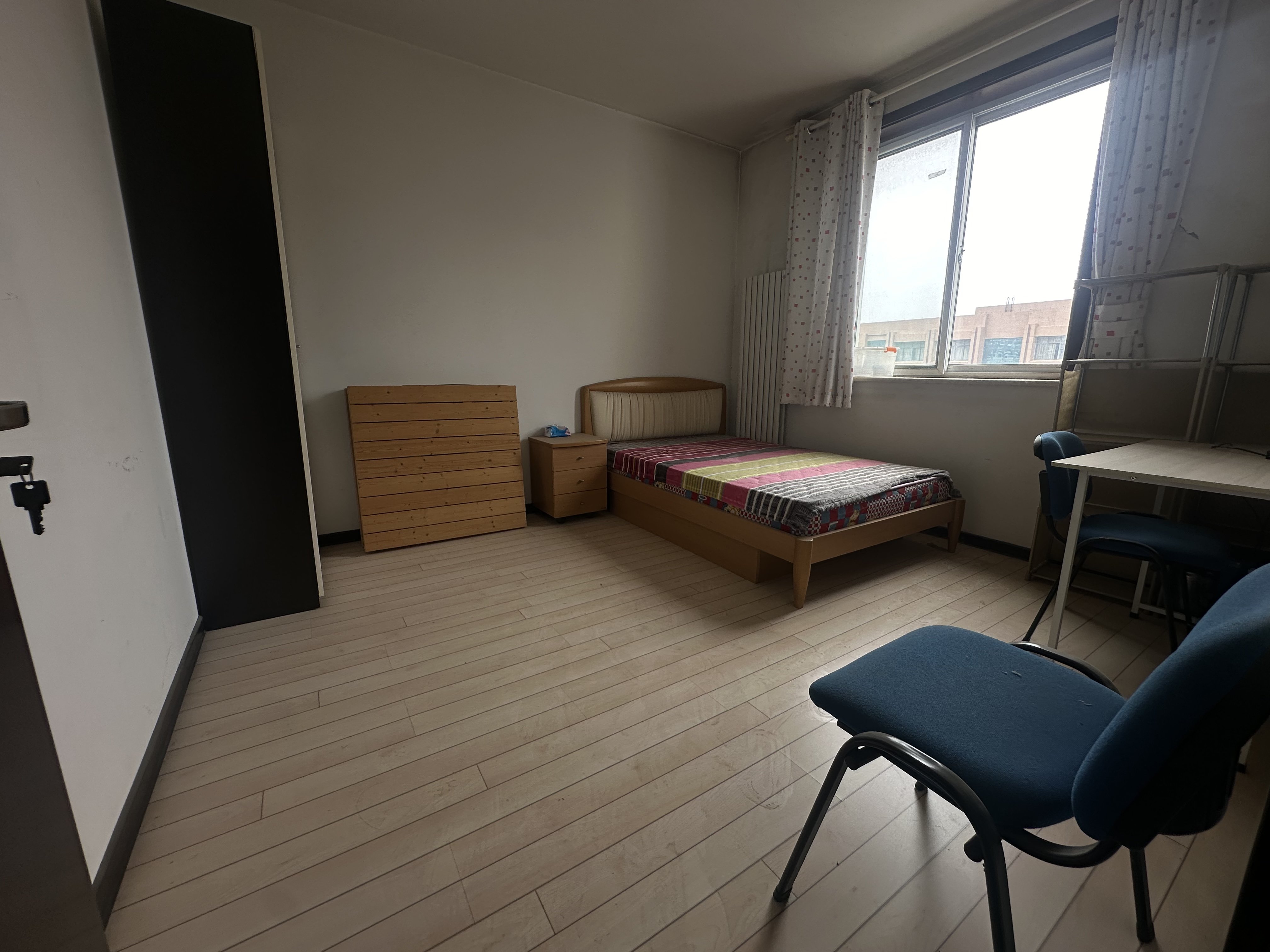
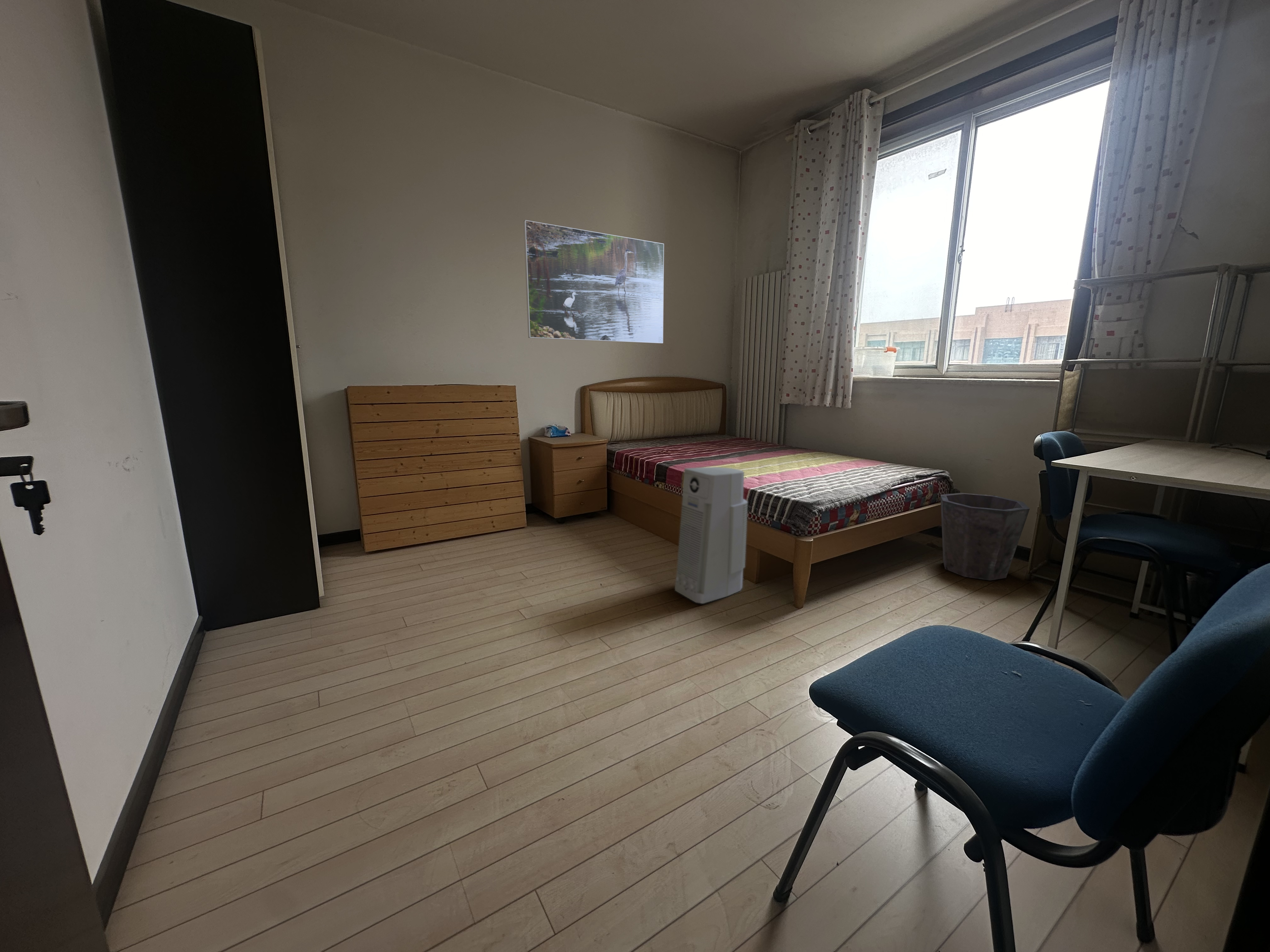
+ air purifier [675,467,748,604]
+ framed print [523,220,664,344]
+ waste bin [940,492,1030,581]
